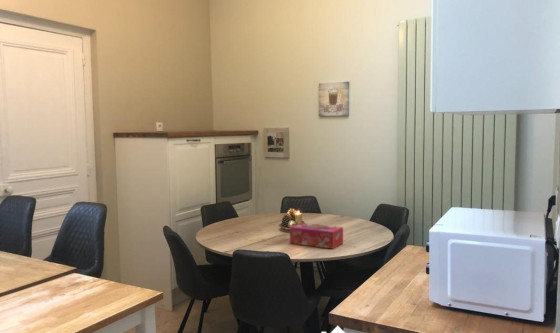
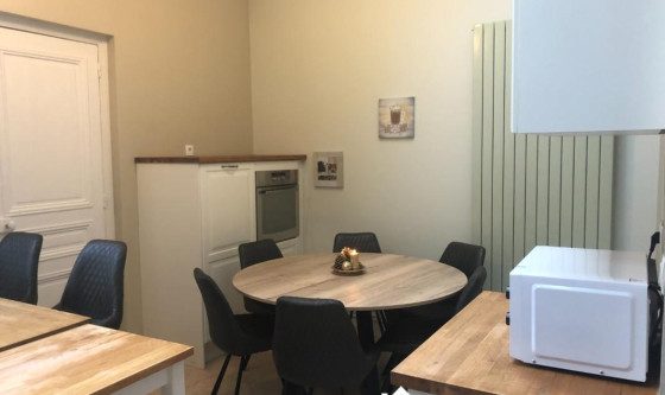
- tissue box [289,222,344,250]
